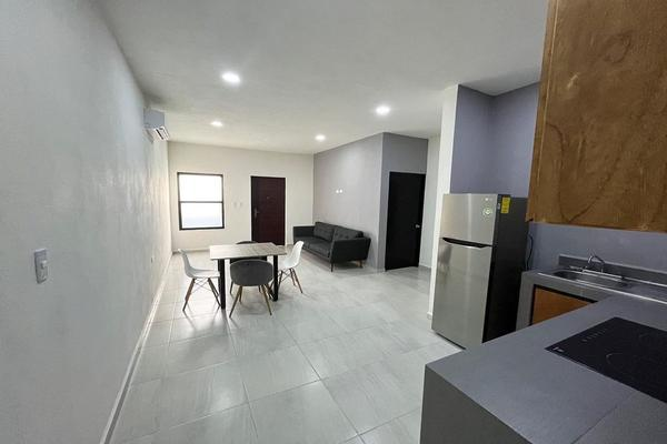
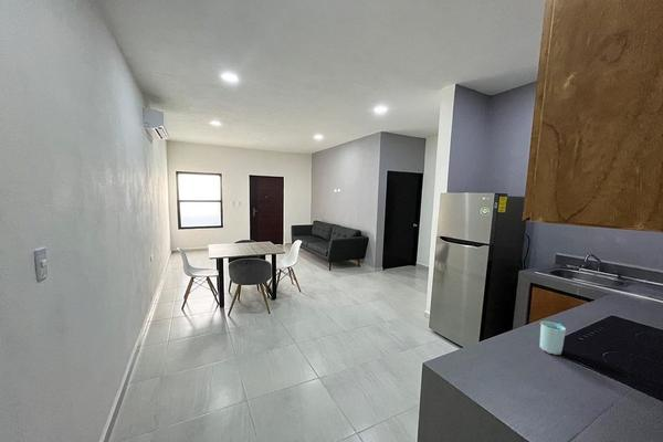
+ cup [539,320,567,356]
